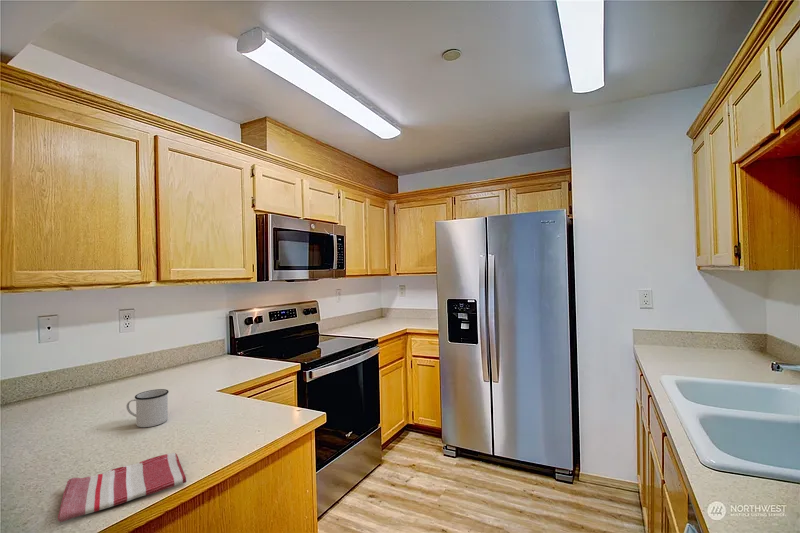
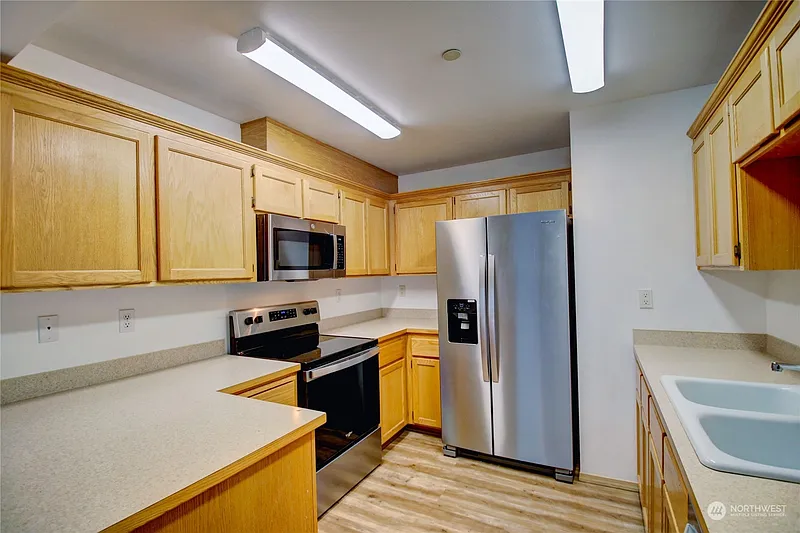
- mug [125,388,170,428]
- dish towel [57,452,187,523]
